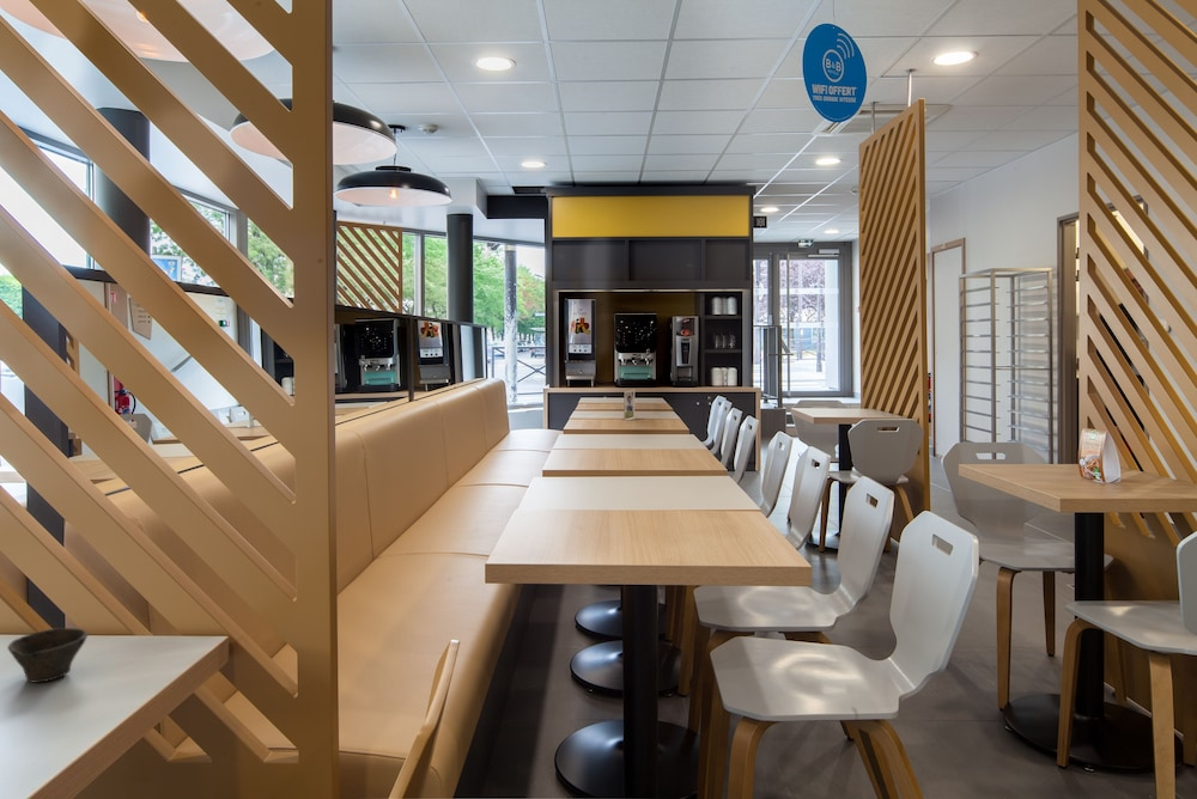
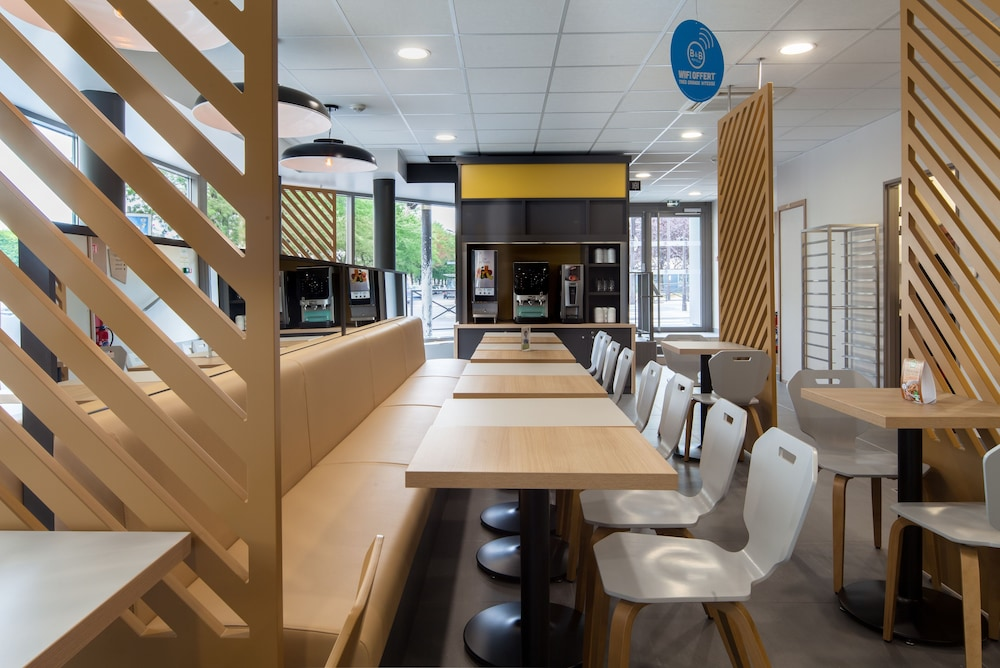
- cup [6,627,90,684]
